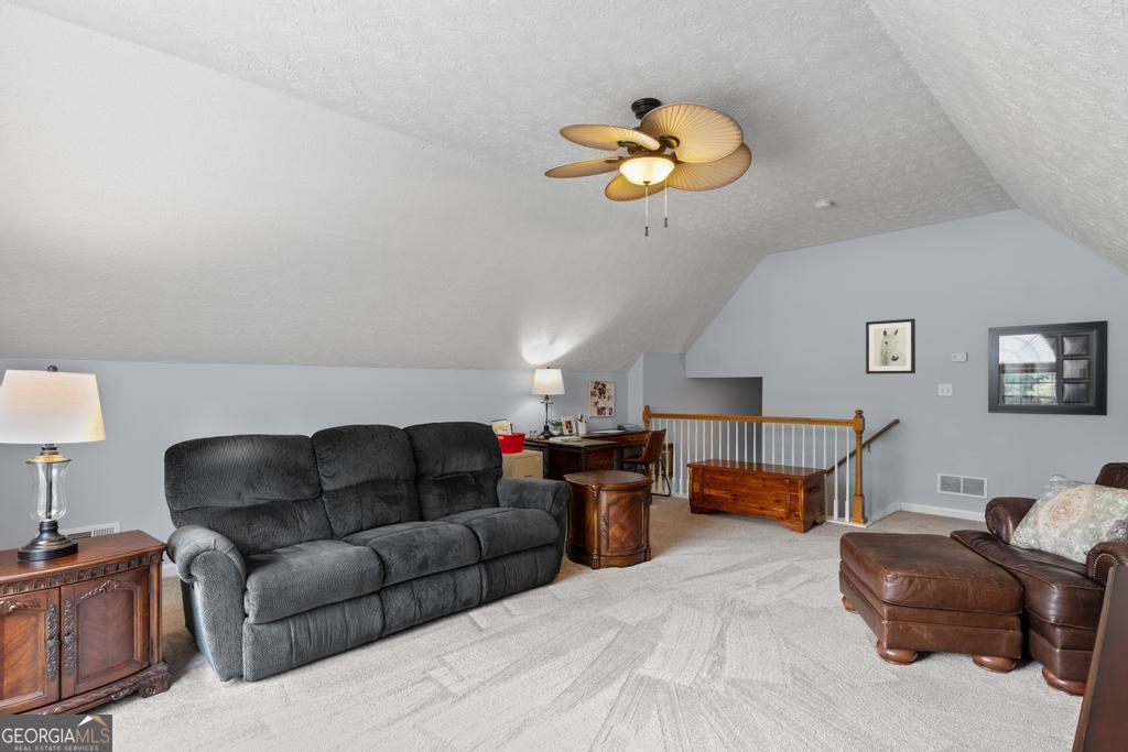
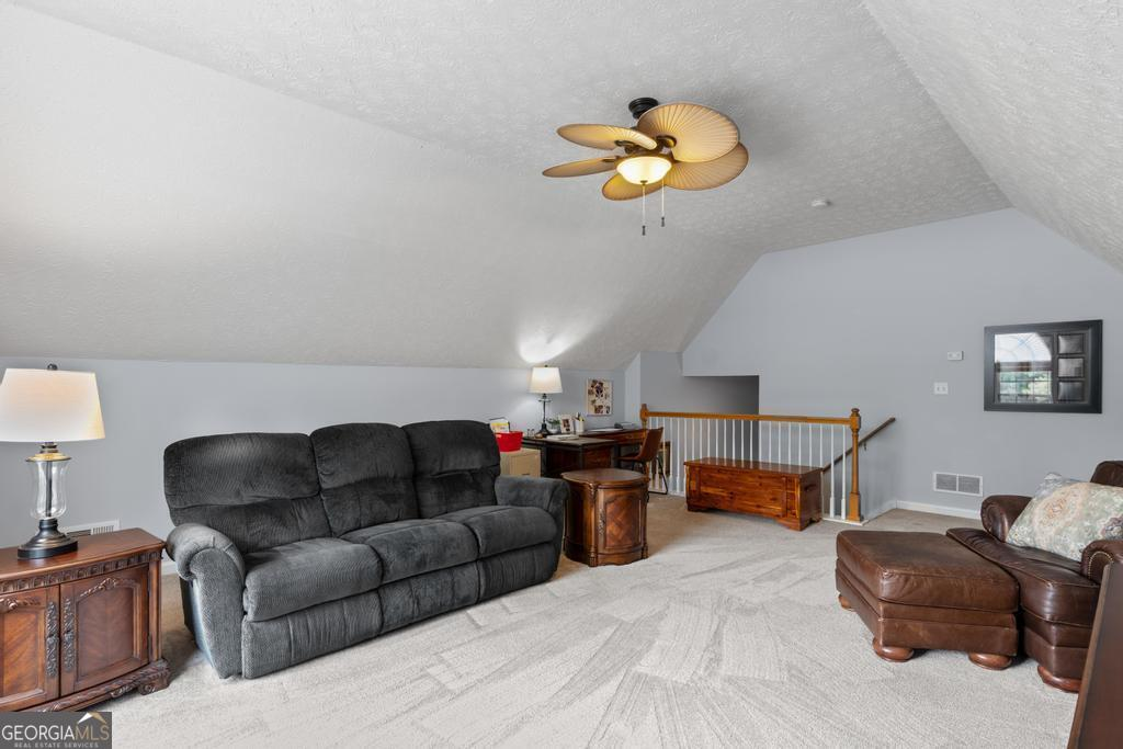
- wall art [865,318,916,375]
